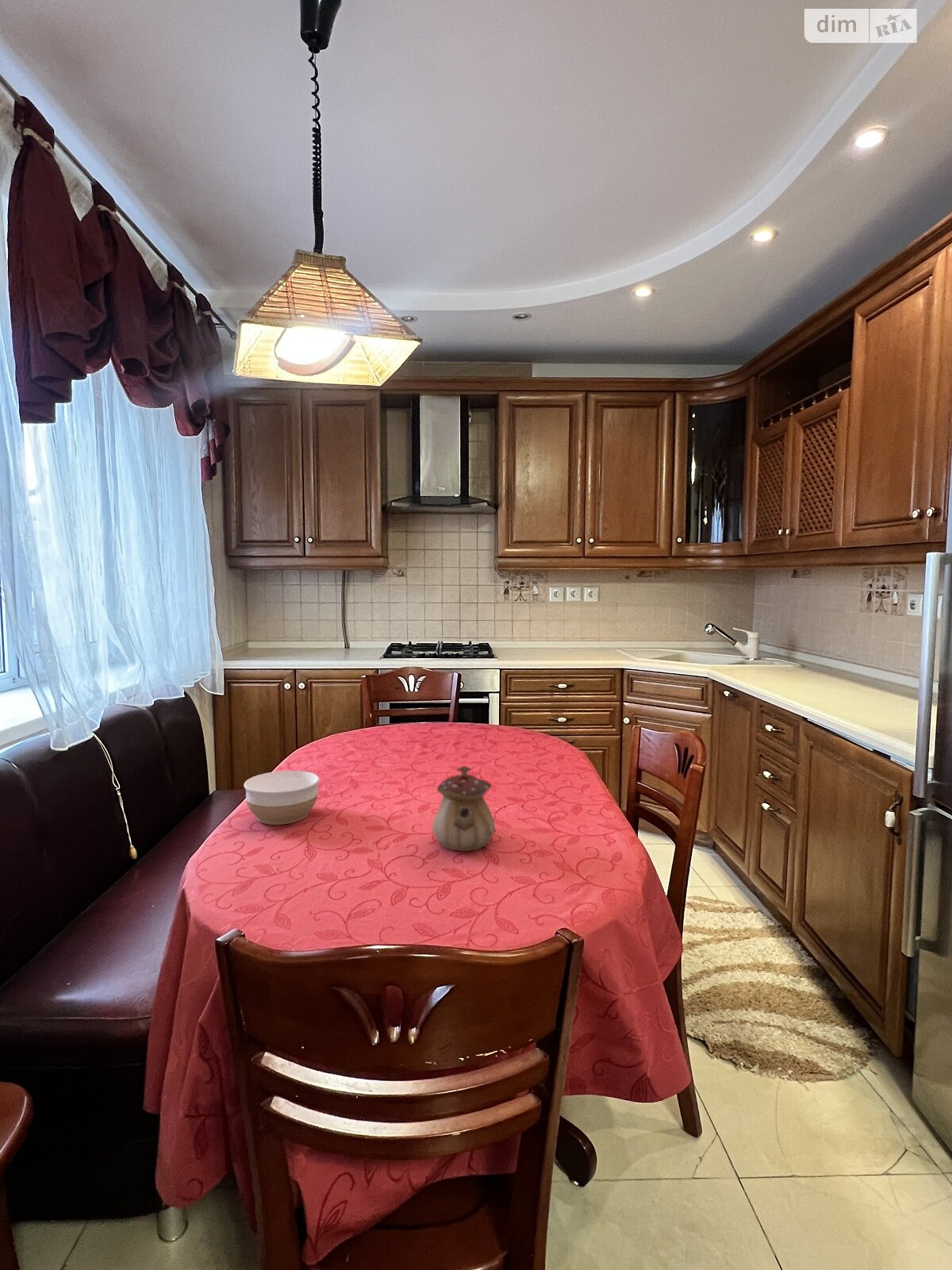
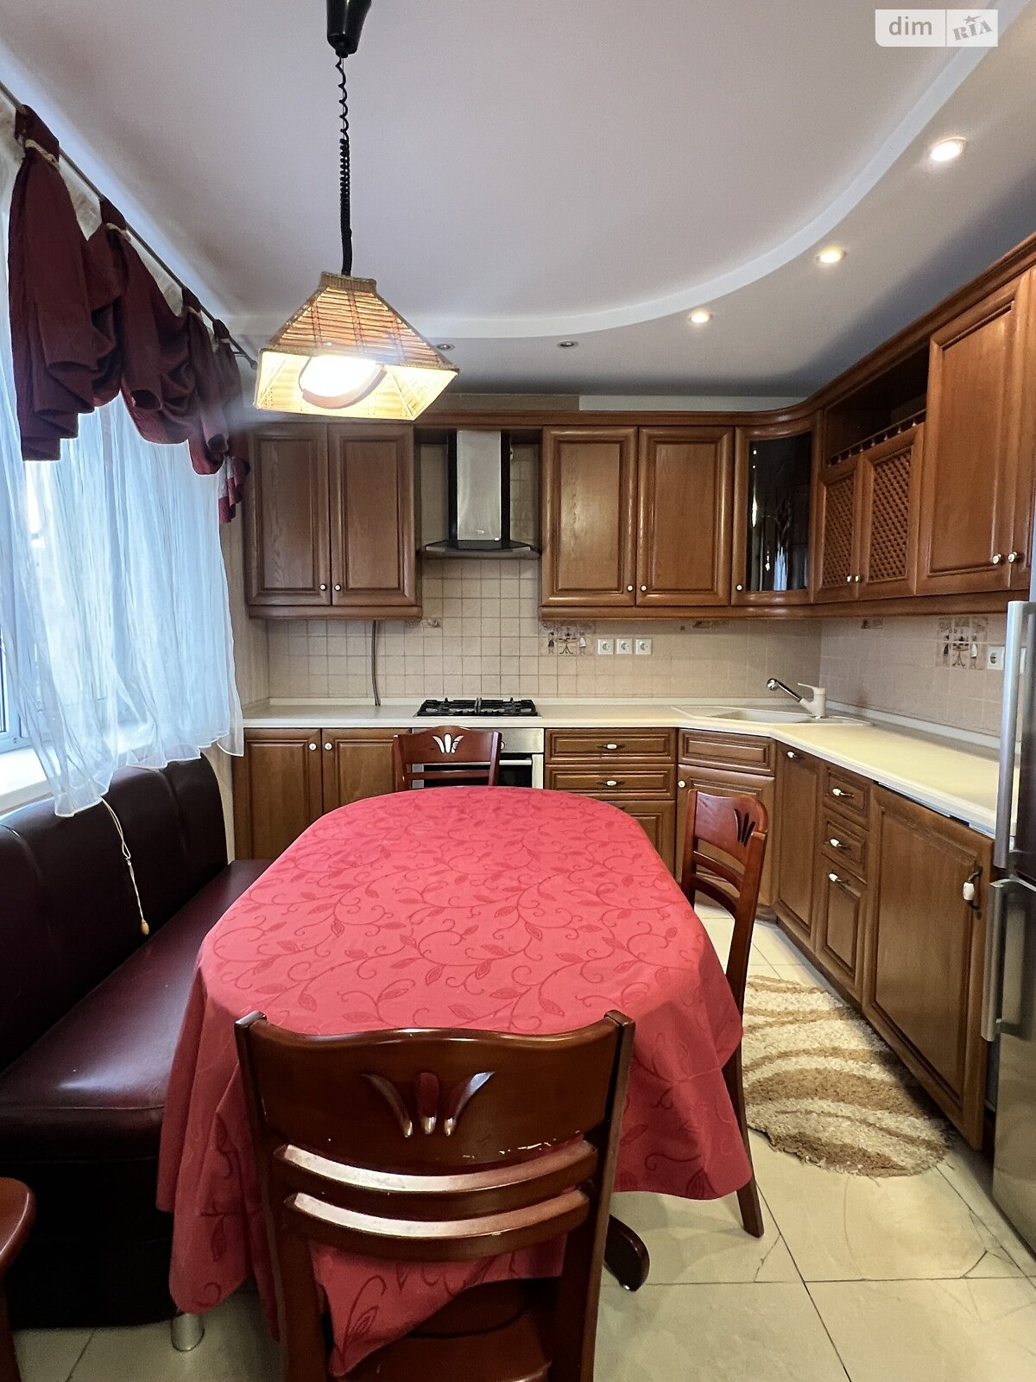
- bowl [244,770,321,825]
- teapot [432,765,496,852]
